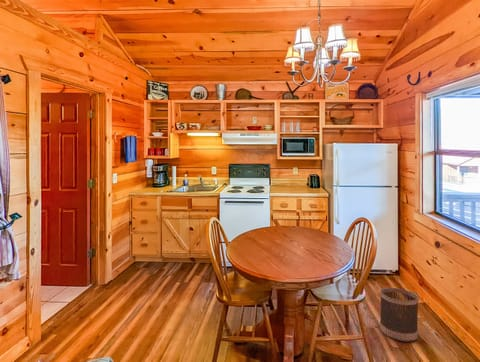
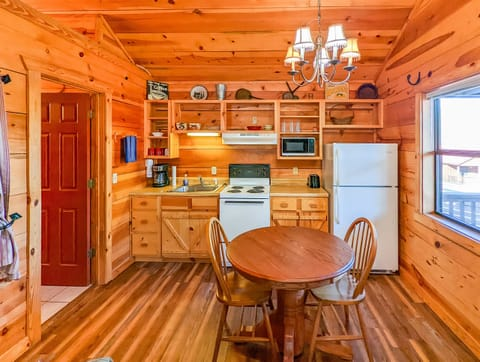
- wastebasket [379,287,420,343]
